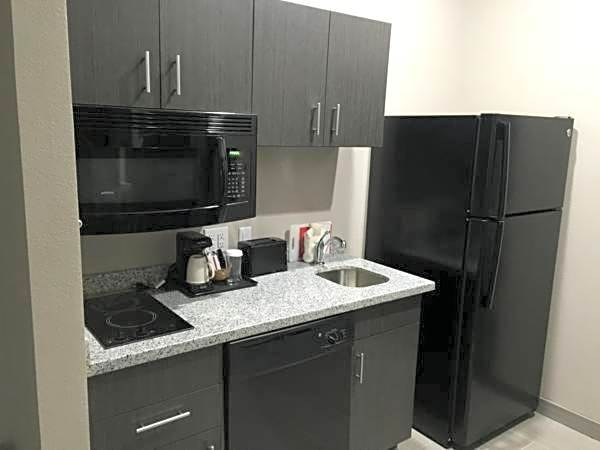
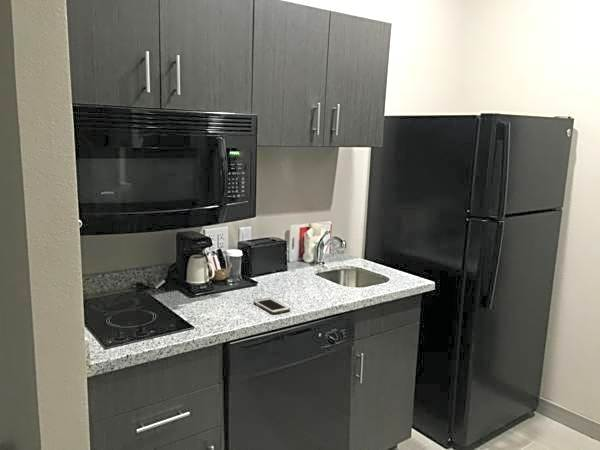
+ cell phone [253,297,291,315]
